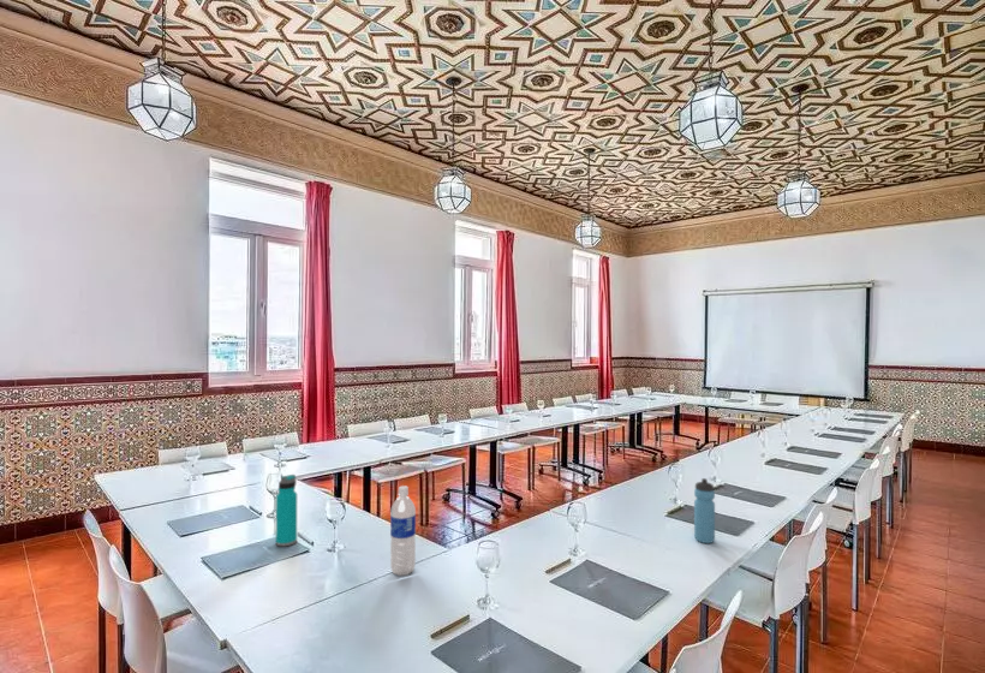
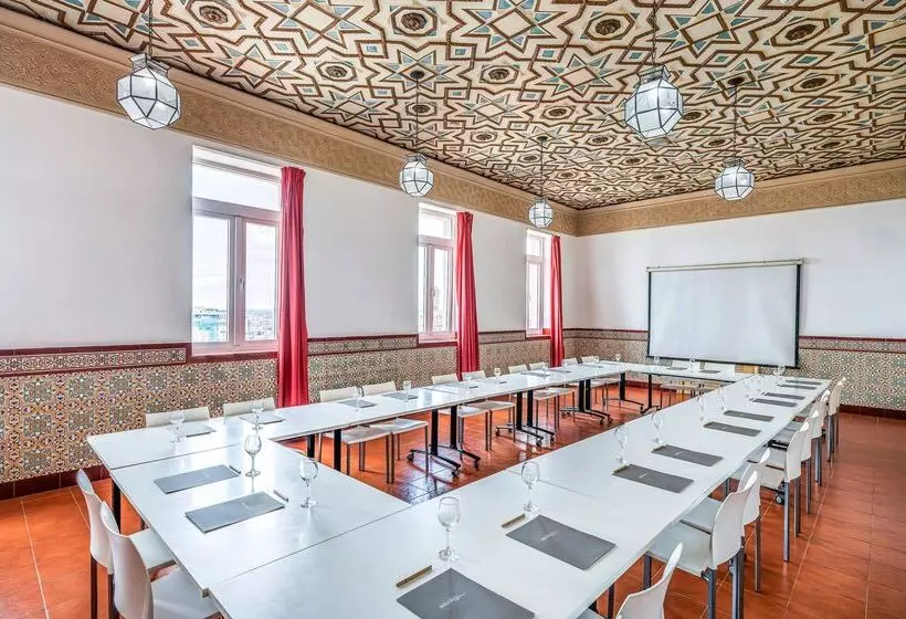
- water bottle [275,474,298,547]
- water bottle [693,477,716,544]
- water bottle [389,484,417,577]
